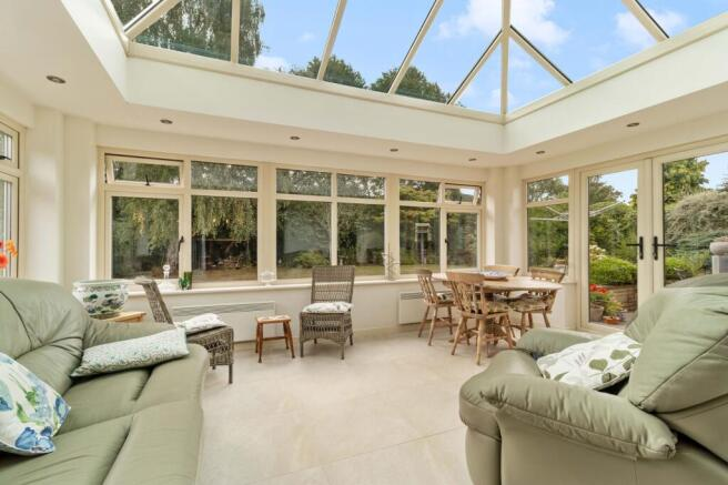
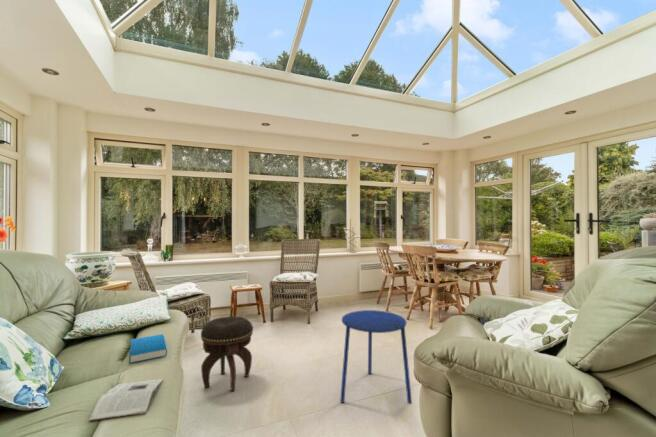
+ footstool [200,315,254,393]
+ magazine [88,378,164,422]
+ side table [339,309,413,405]
+ book [129,333,168,364]
